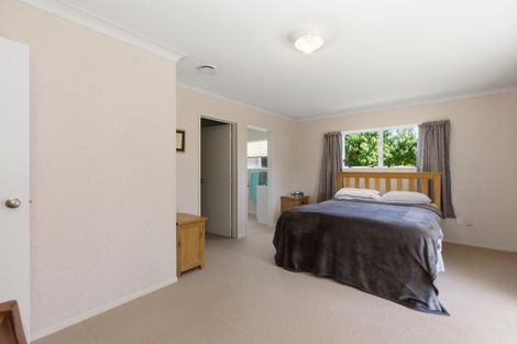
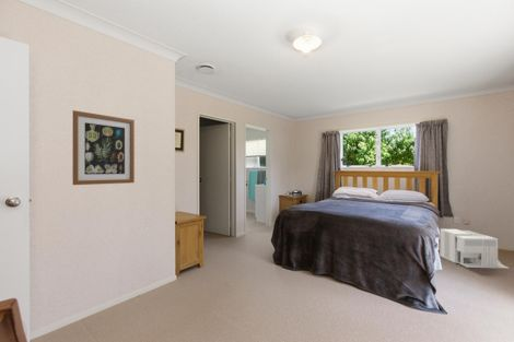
+ wall art [71,109,136,186]
+ architectural model [439,227,509,269]
